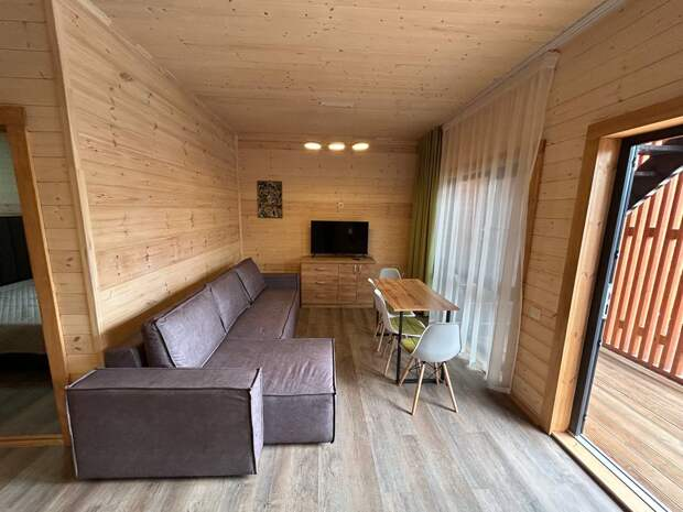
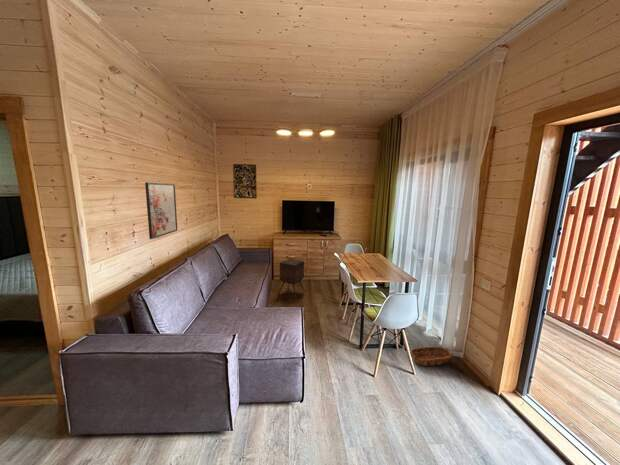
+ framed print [144,181,178,240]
+ basket [409,345,454,367]
+ side table [277,258,306,300]
